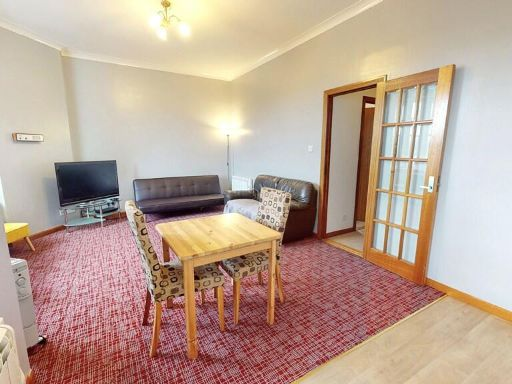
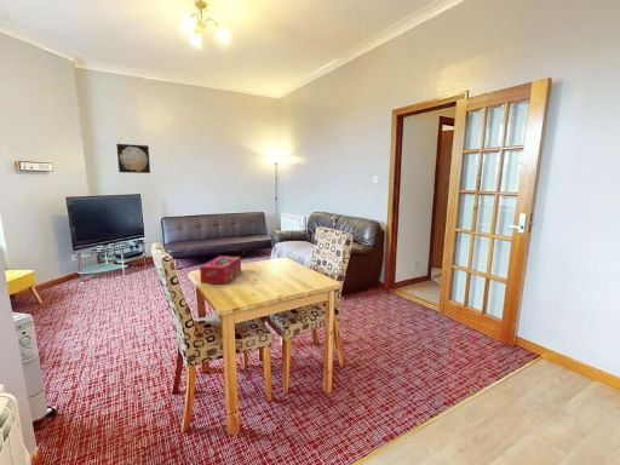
+ tissue box [199,254,242,285]
+ wall art [115,143,151,174]
